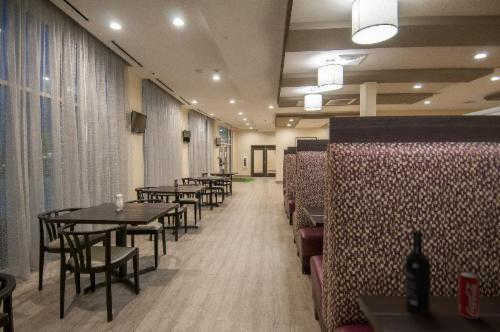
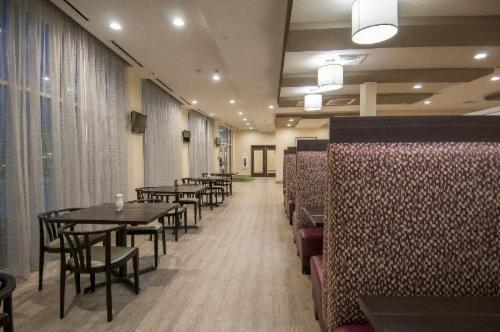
- wine bottle [404,229,432,315]
- beverage can [458,271,480,320]
